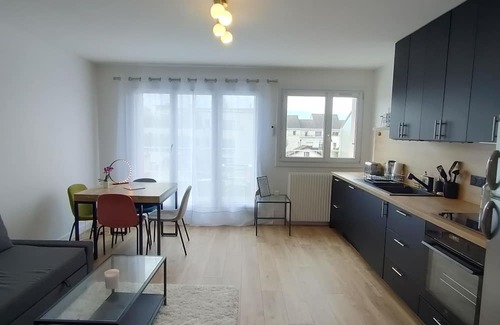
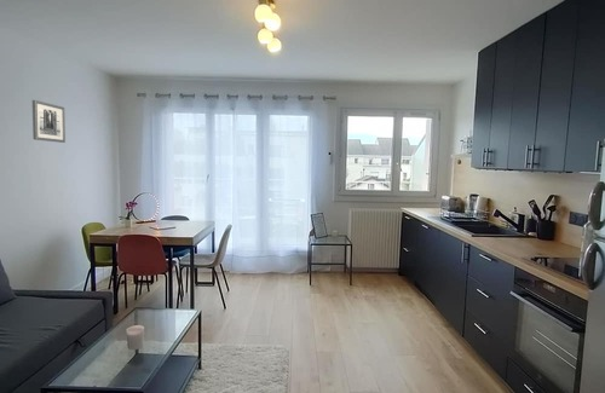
+ wall art [31,99,67,144]
